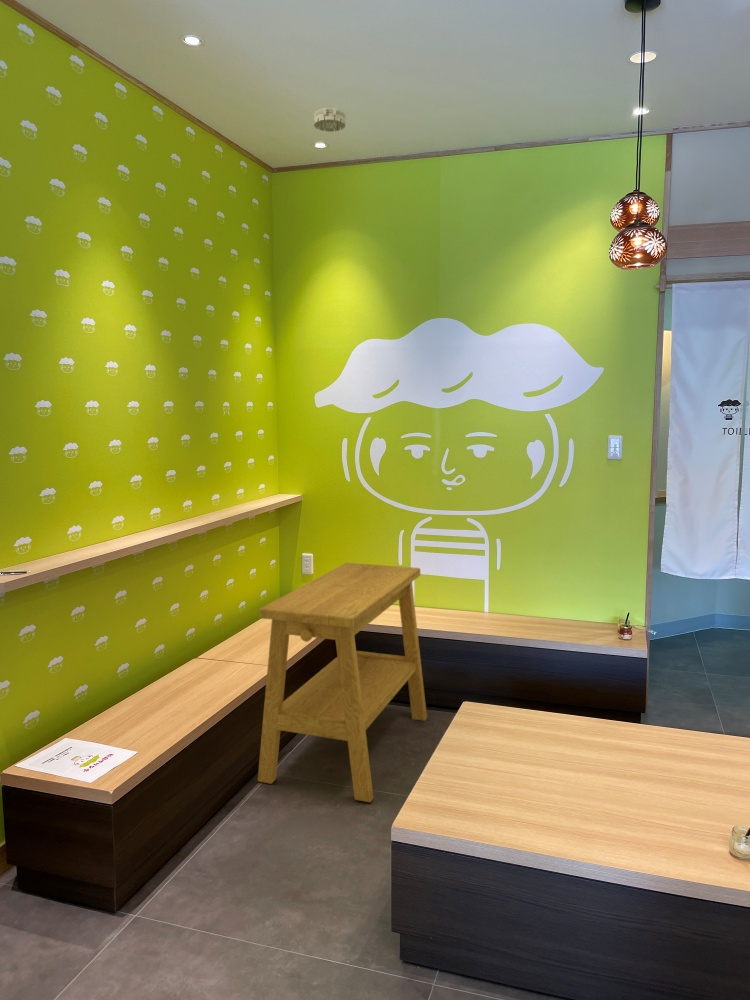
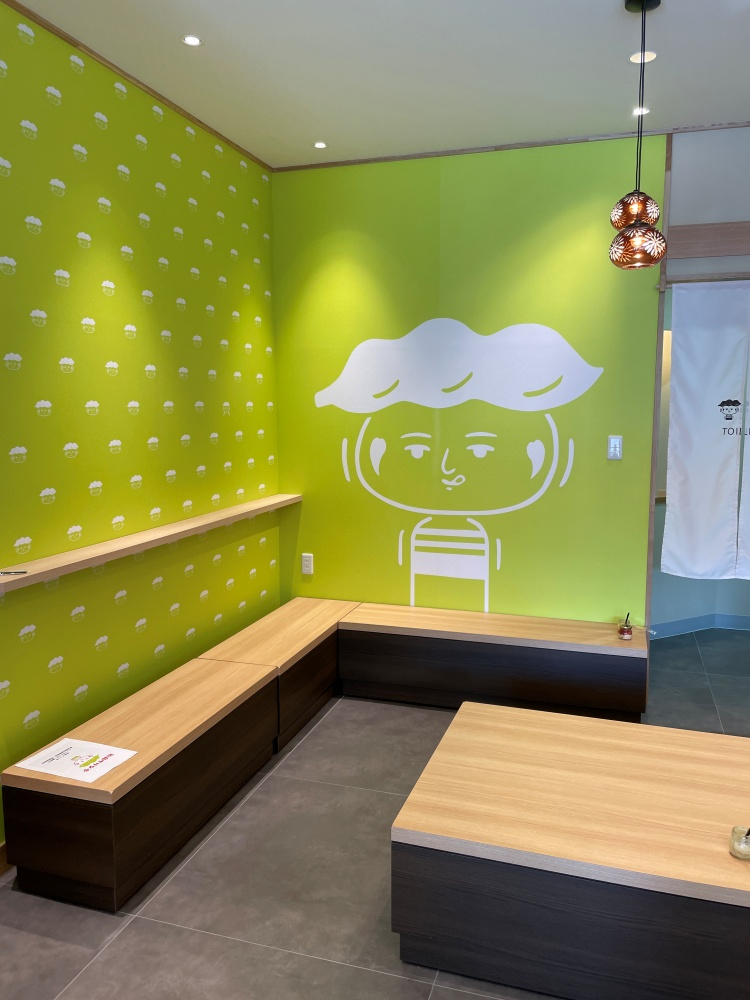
- smoke detector [313,107,346,133]
- side table [257,562,428,803]
